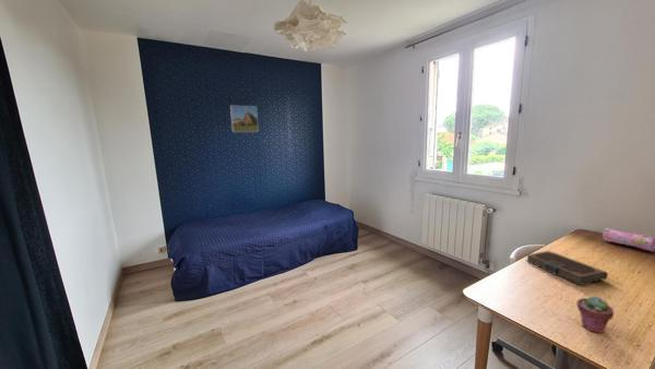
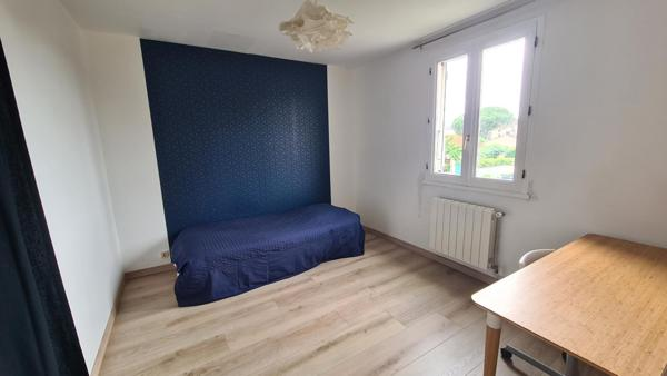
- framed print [229,105,260,133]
- potted succulent [575,295,615,334]
- notebook [525,250,609,286]
- pencil case [602,227,655,253]
